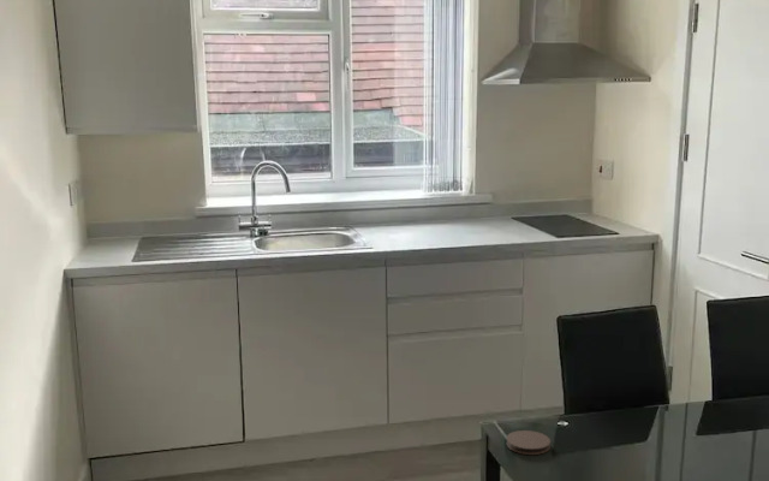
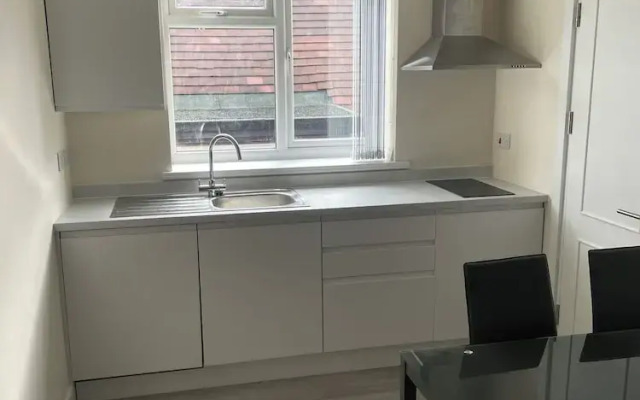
- coaster [505,429,552,456]
